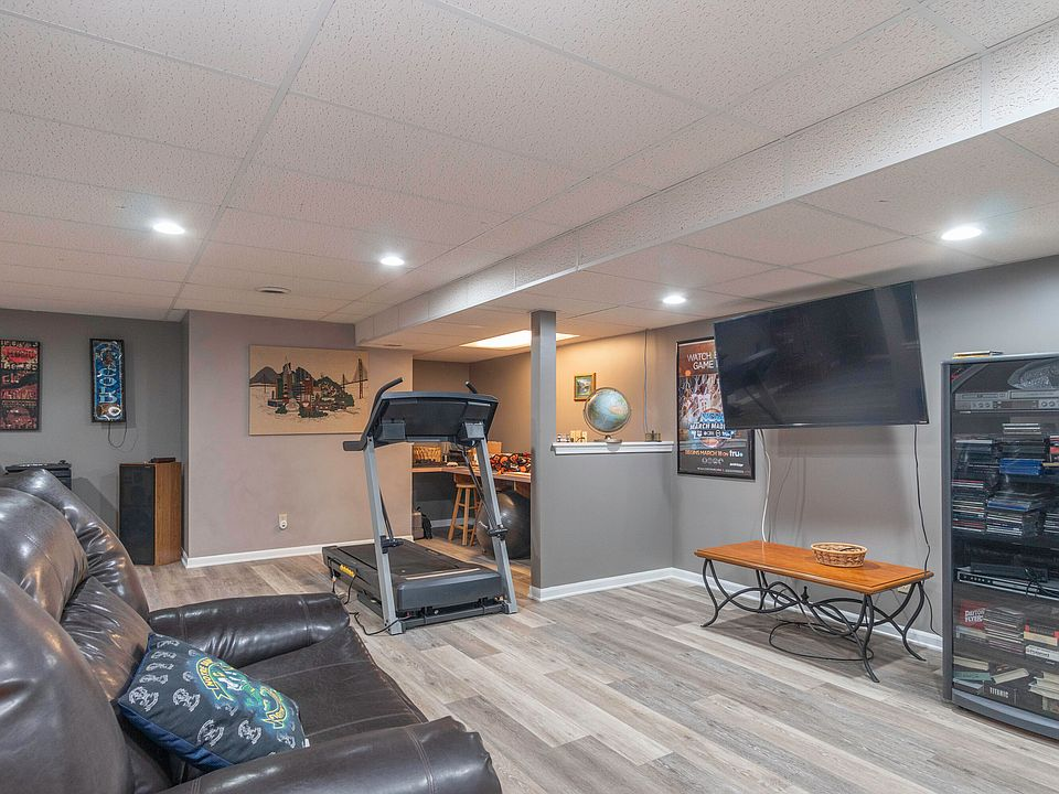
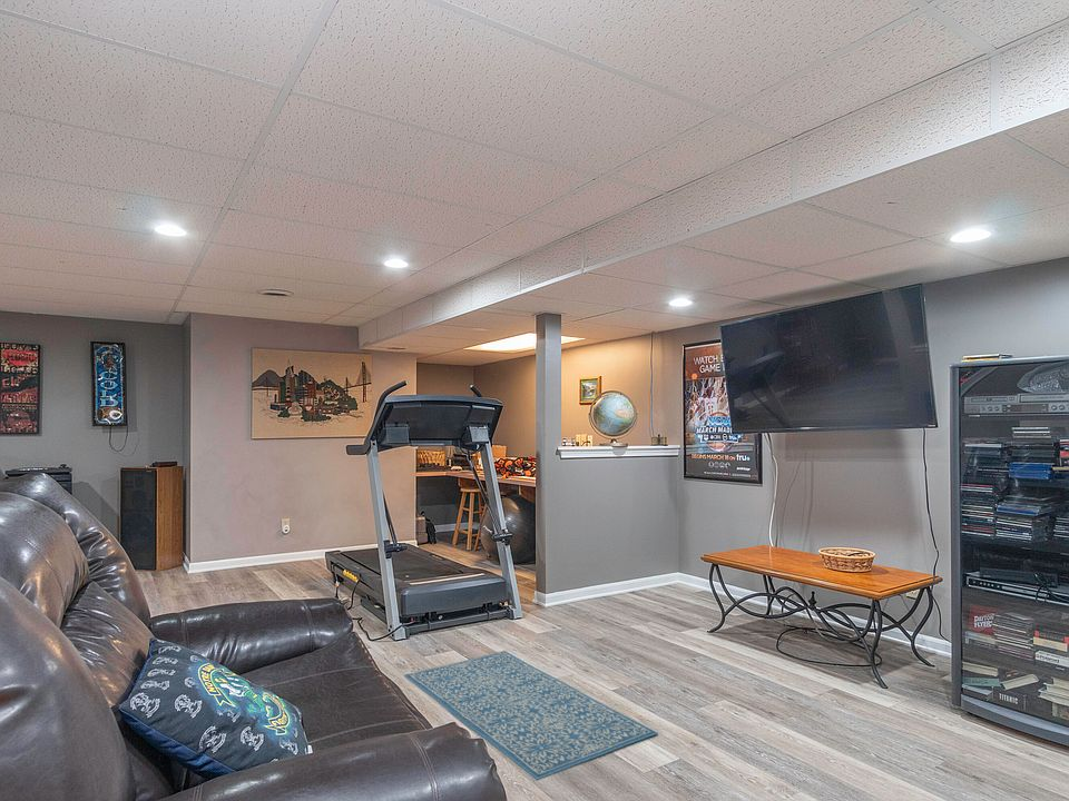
+ rug [403,650,659,781]
